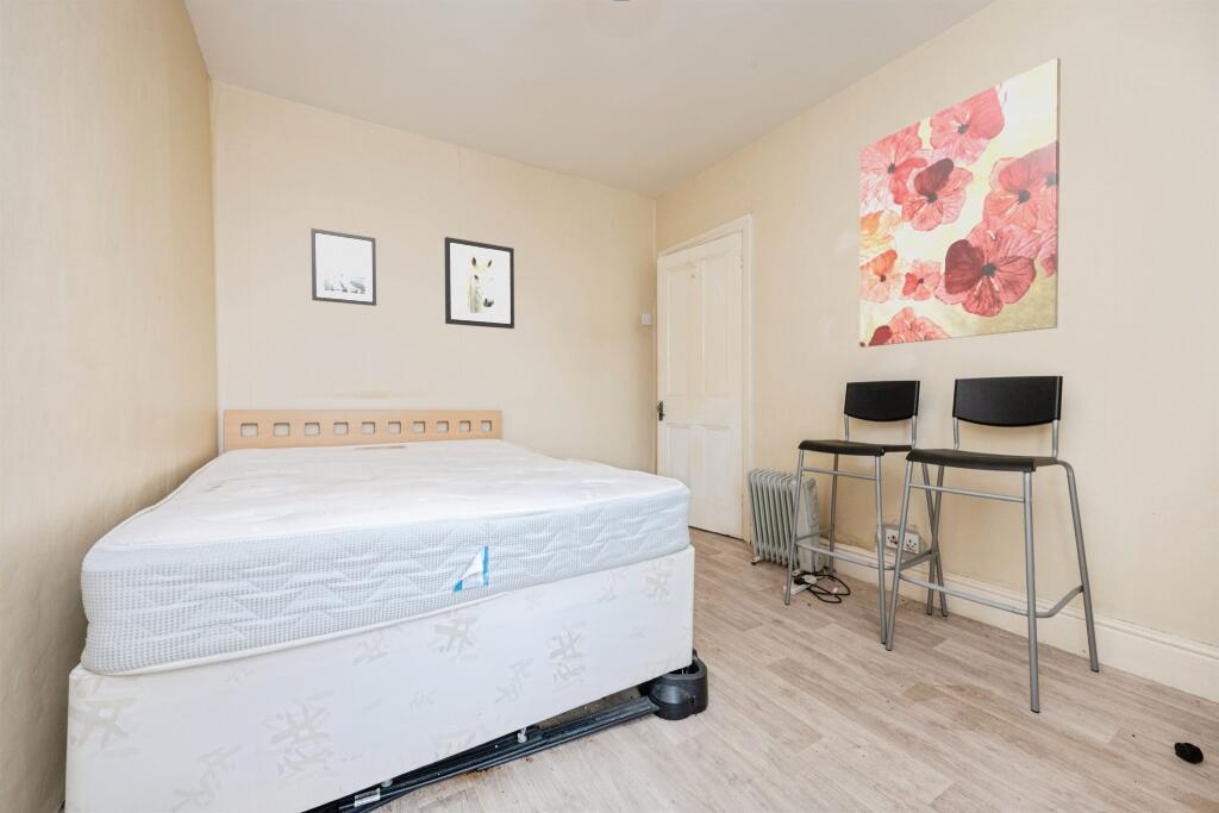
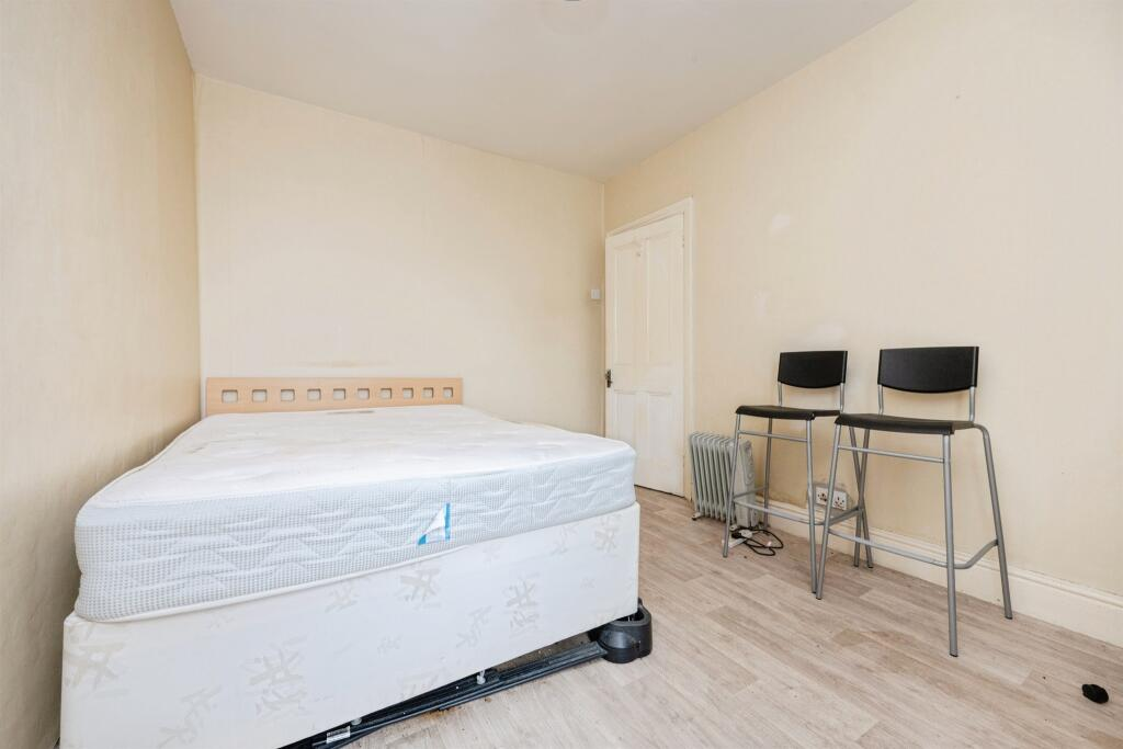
- wall art [443,236,515,330]
- wall art [310,227,377,307]
- wall art [858,56,1062,349]
